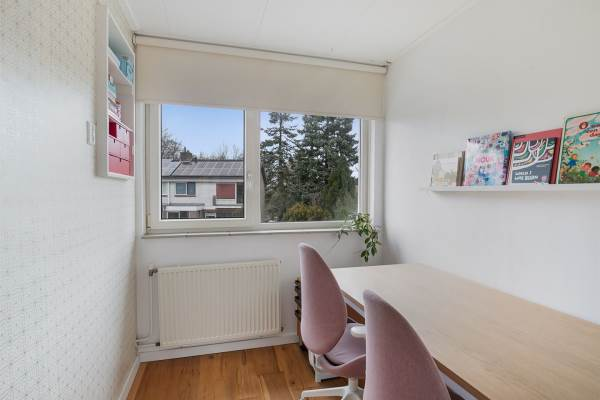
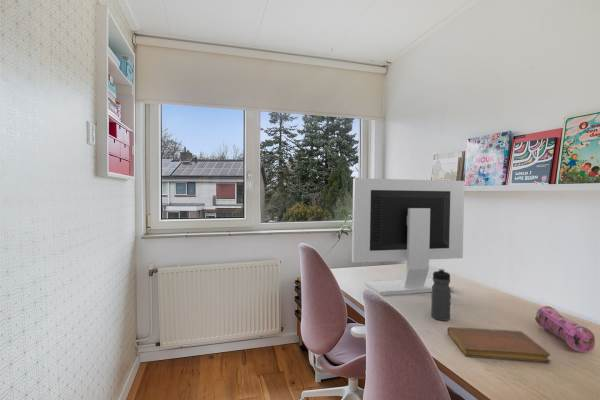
+ notebook [447,326,552,363]
+ water bottle [430,268,452,322]
+ computer monitor [351,177,465,297]
+ pencil case [534,305,596,353]
